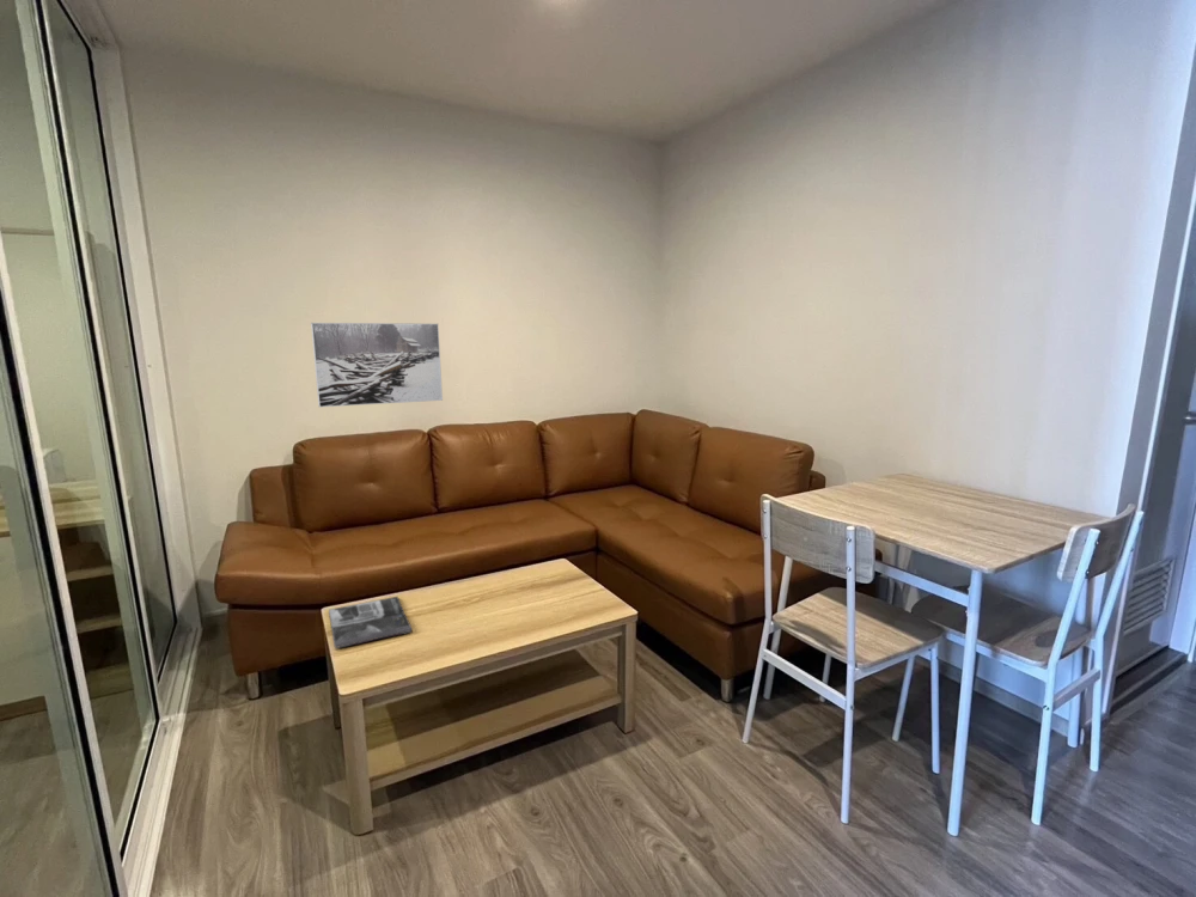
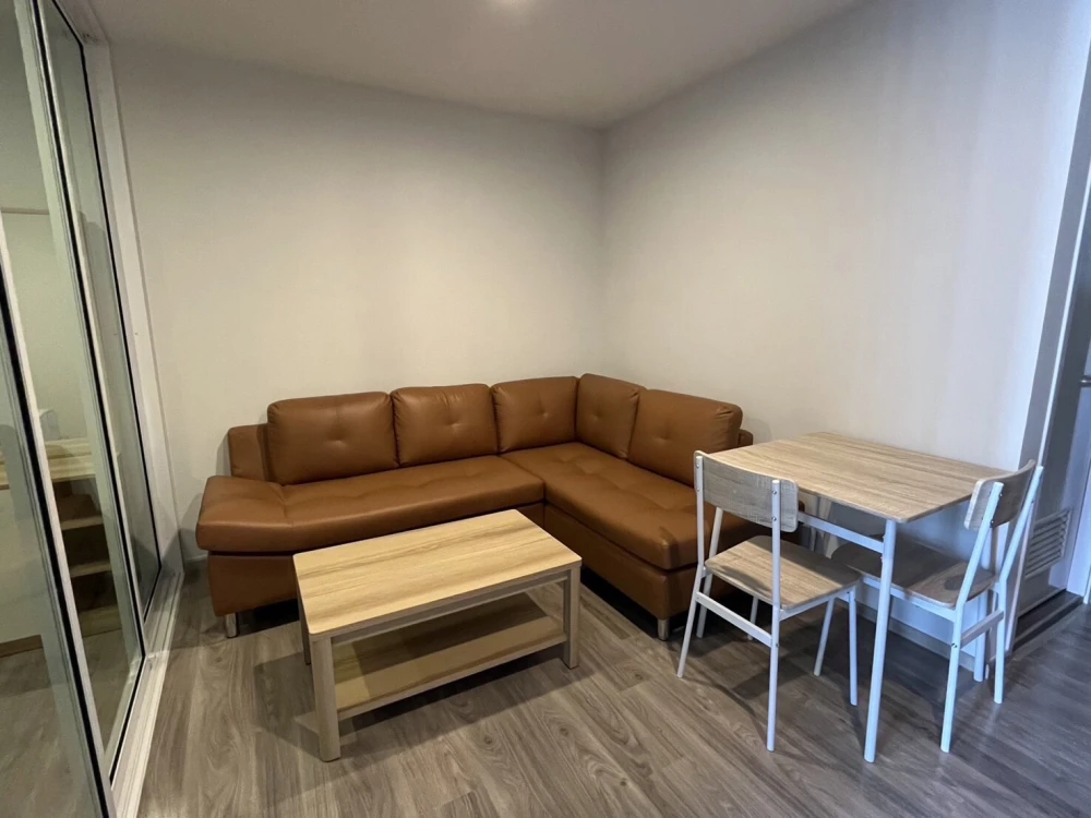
- magazine [328,596,413,649]
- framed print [310,322,444,409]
